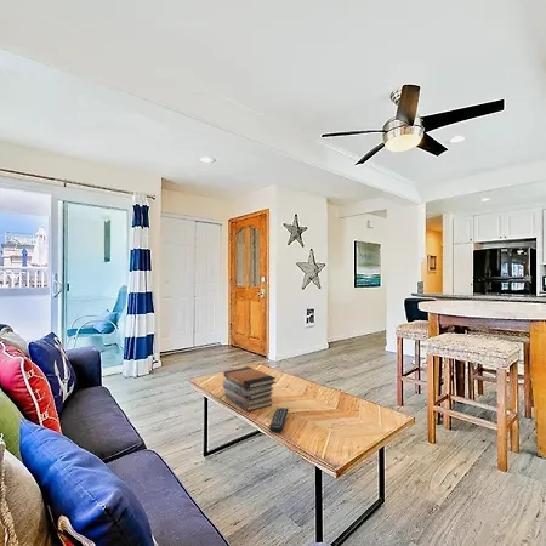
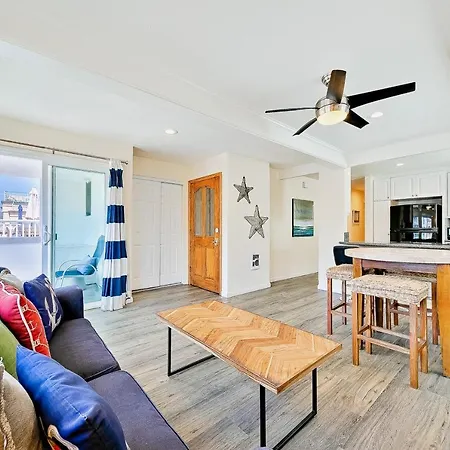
- book stack [222,365,277,413]
- remote control [268,406,290,433]
